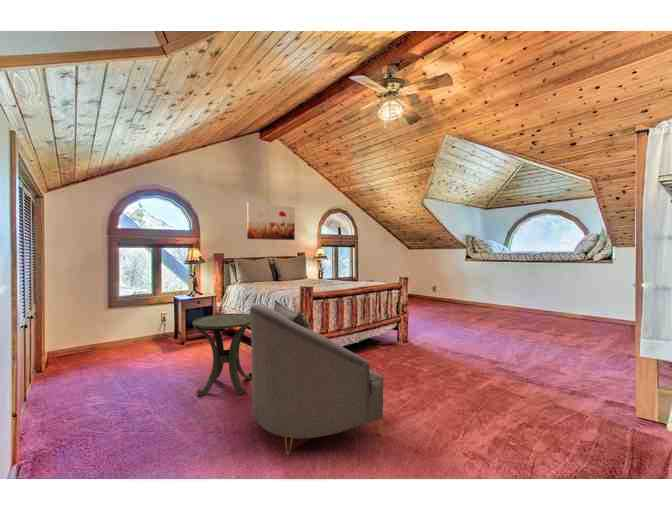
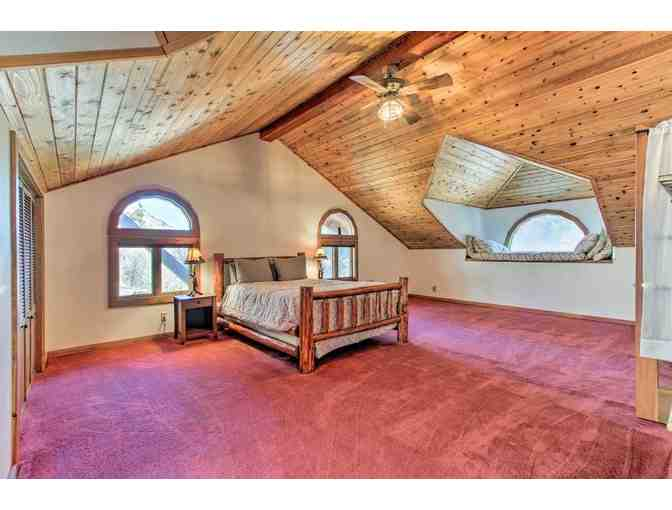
- armchair [249,299,384,456]
- side table [192,313,252,397]
- wall art [246,202,296,241]
